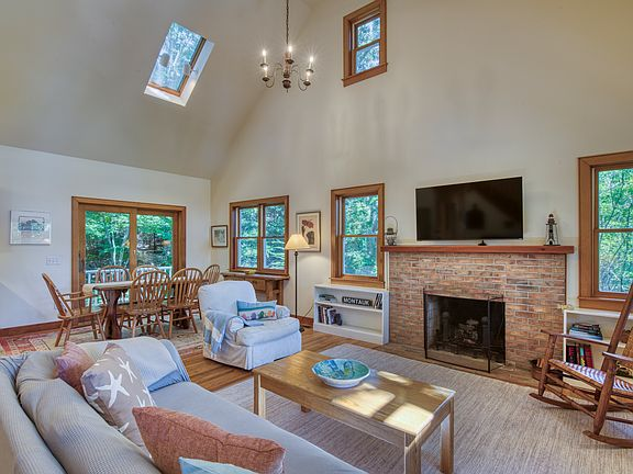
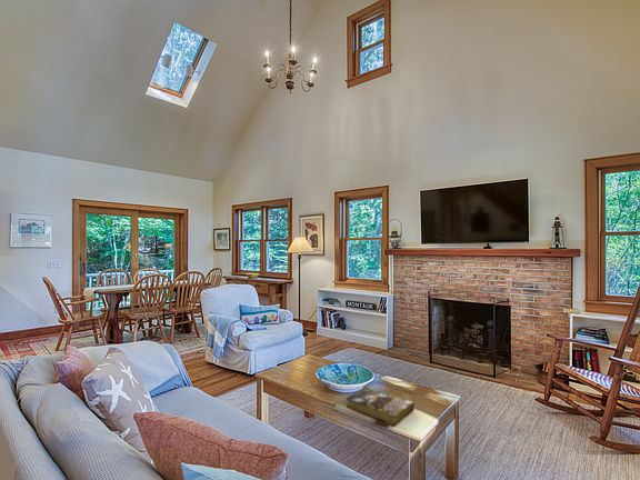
+ book [344,386,416,427]
